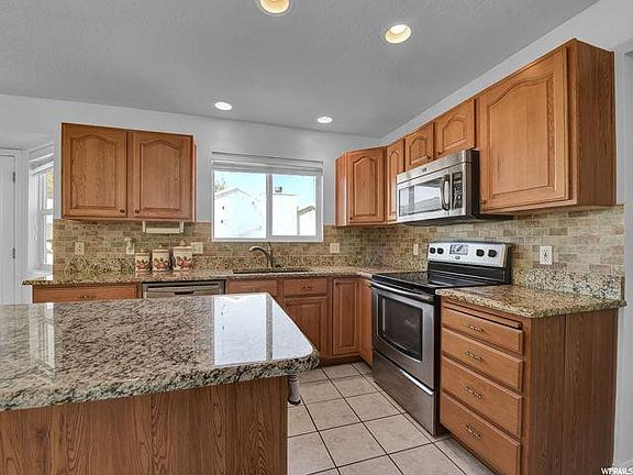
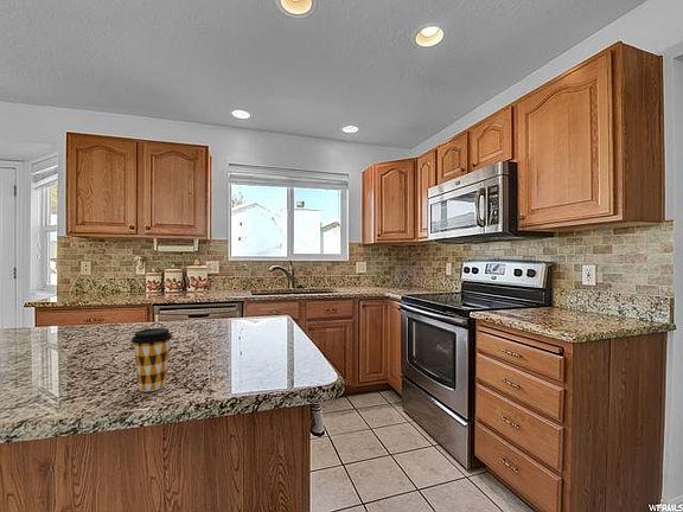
+ coffee cup [130,327,173,392]
